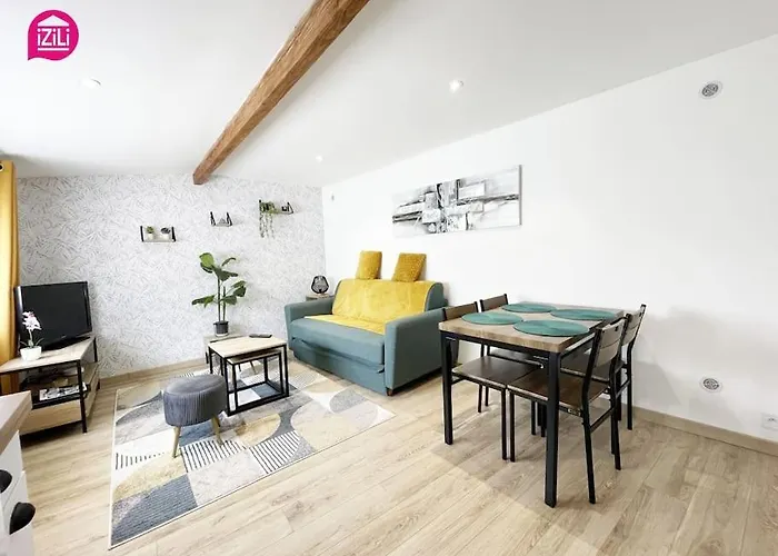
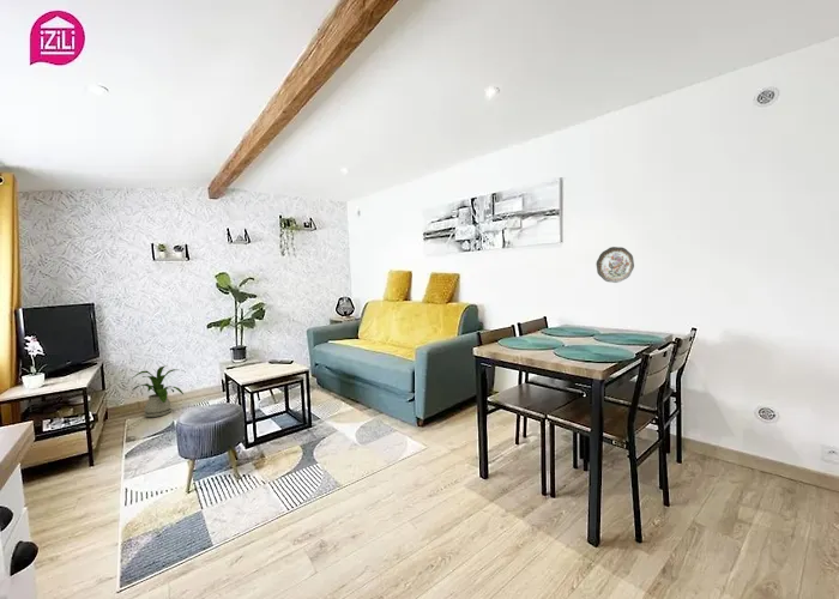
+ decorative plate [594,246,635,284]
+ house plant [131,364,186,418]
